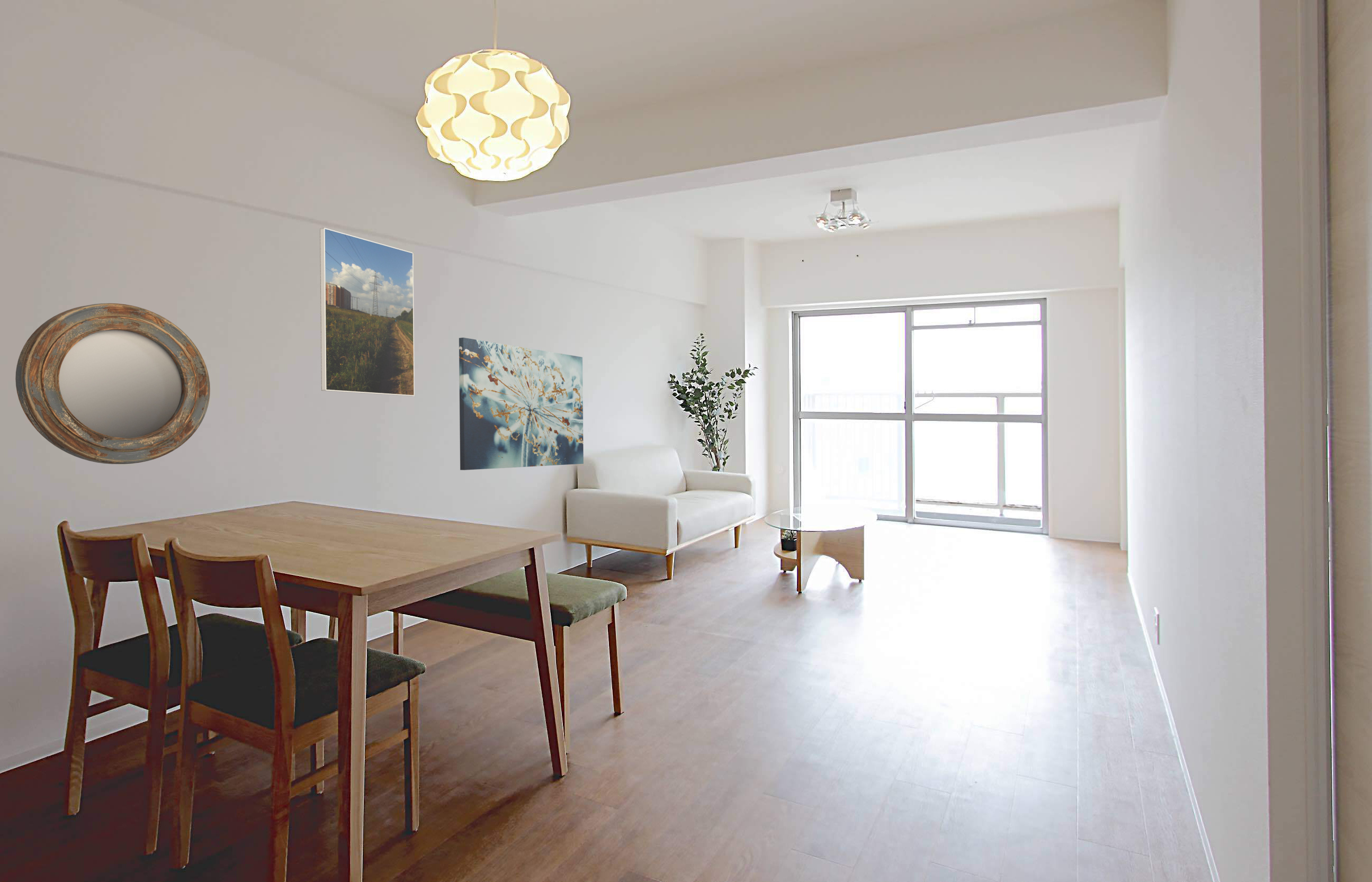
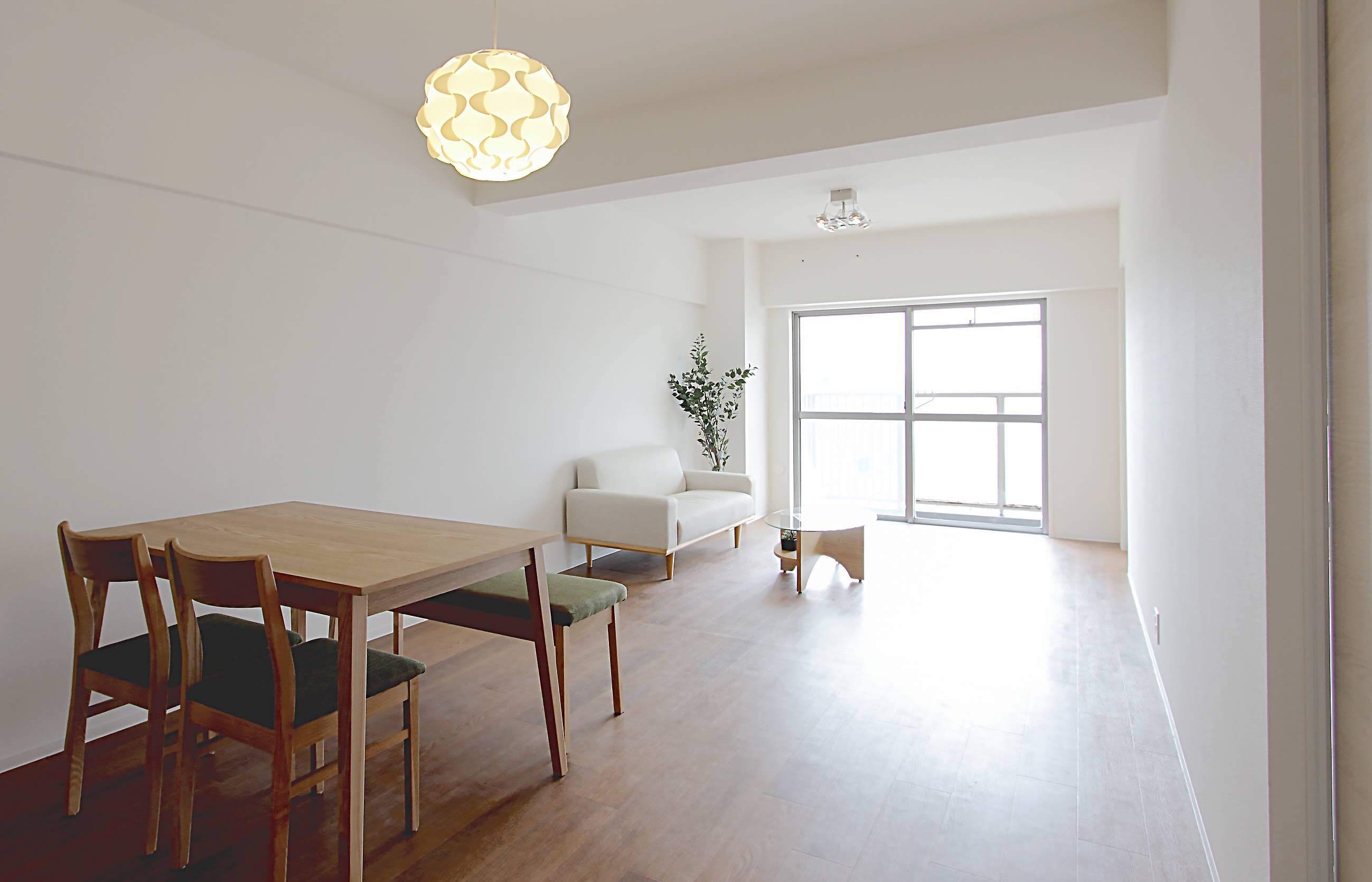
- wall art [459,337,584,471]
- home mirror [15,303,211,465]
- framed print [319,227,415,397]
